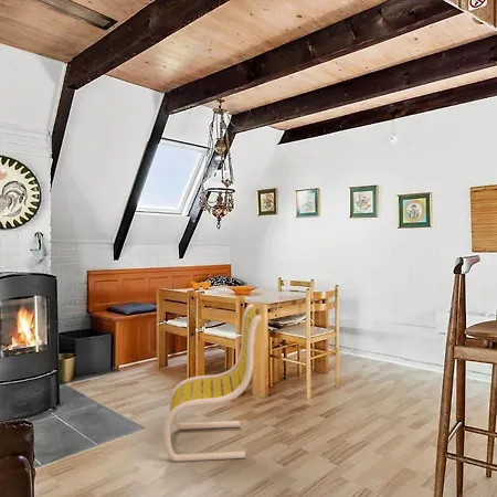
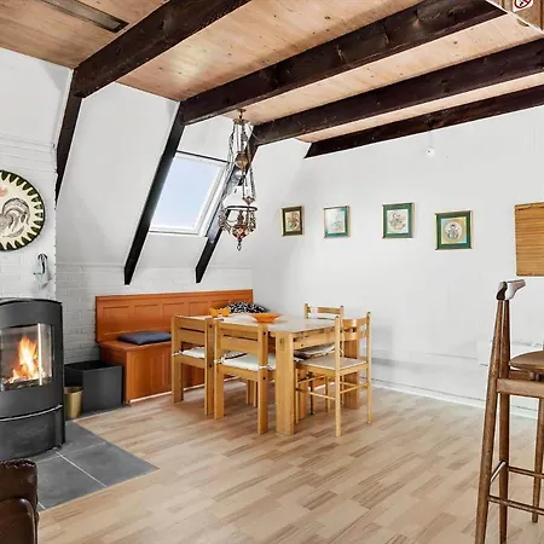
- lounge chair [162,303,262,463]
